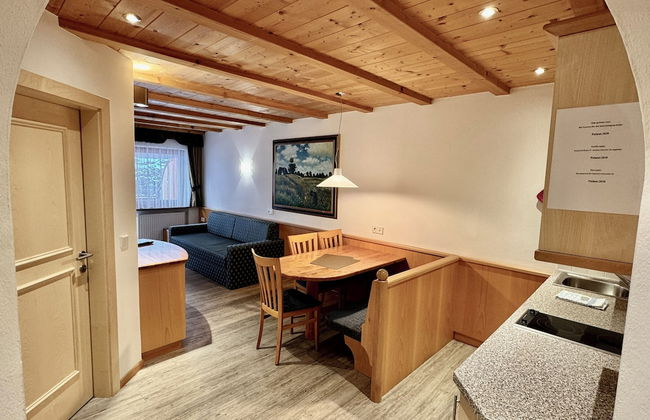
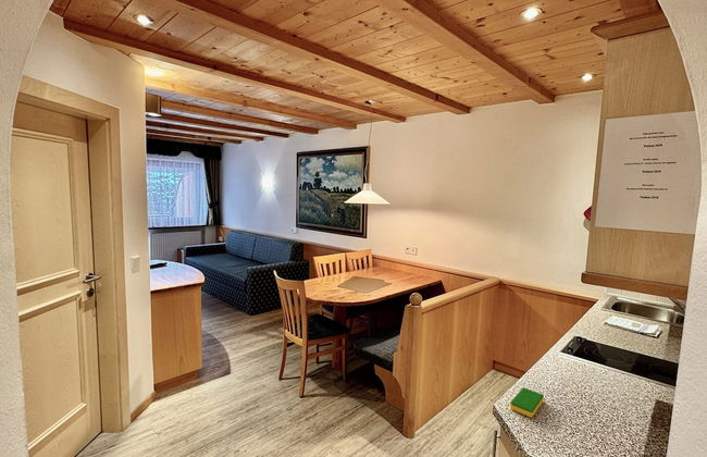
+ dish sponge [509,386,545,418]
